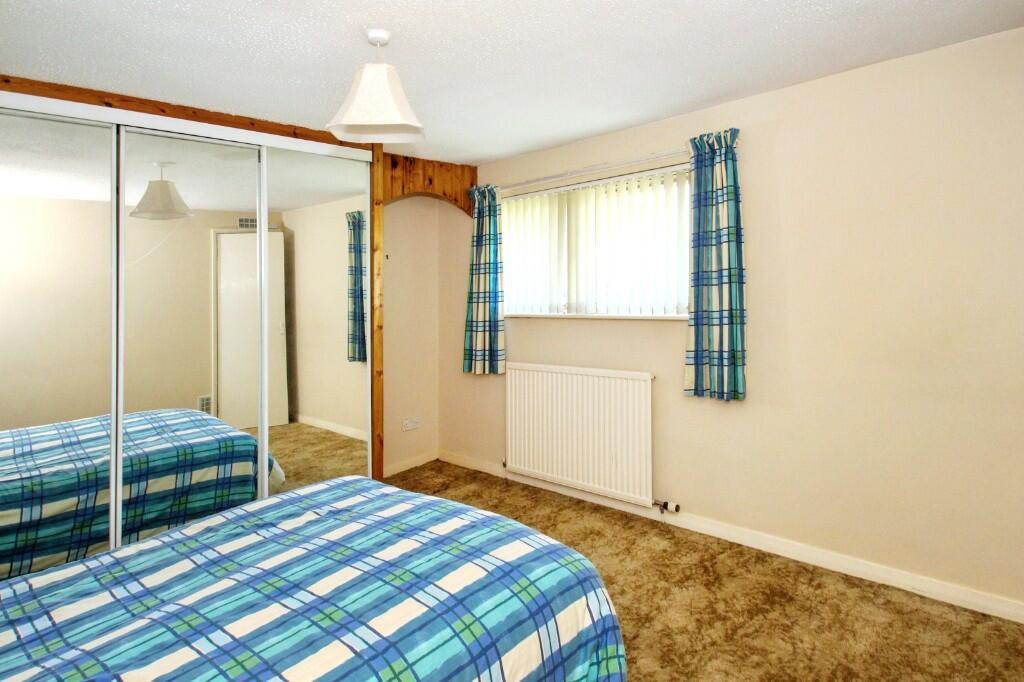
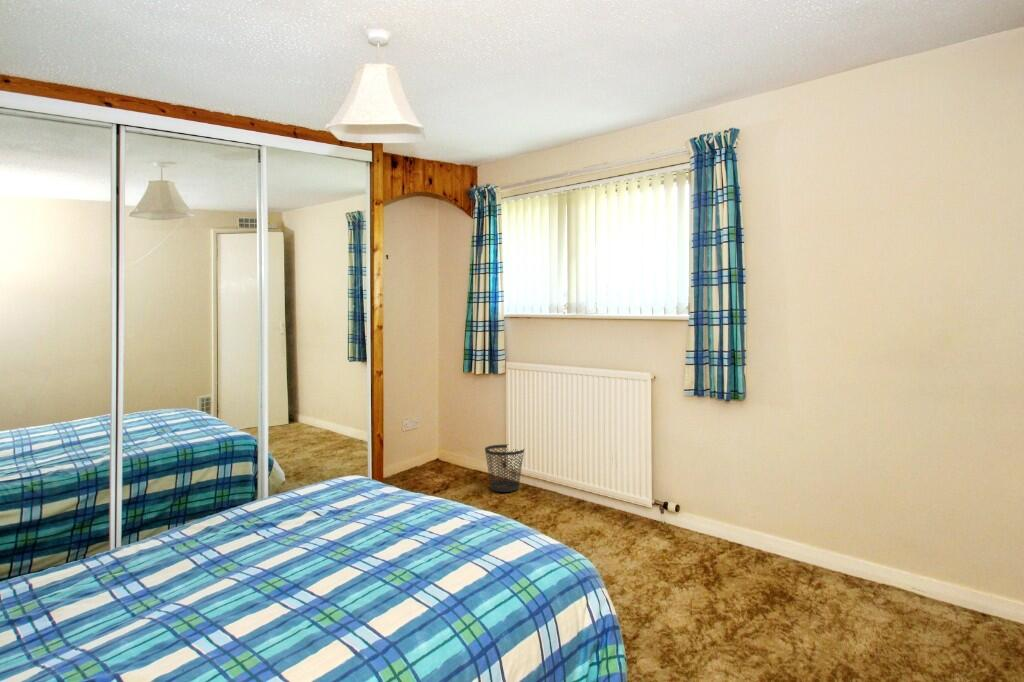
+ wastebasket [484,444,525,493]
